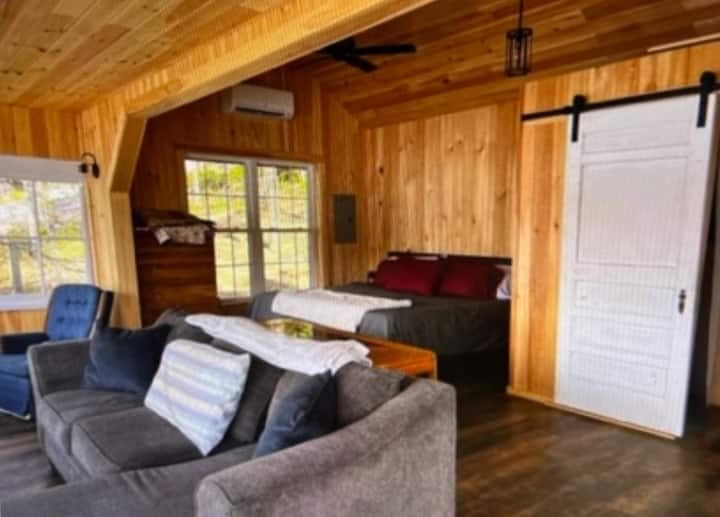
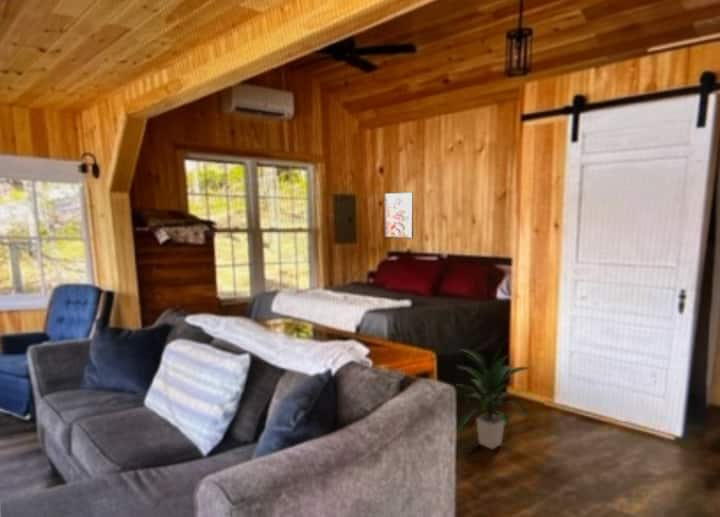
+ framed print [384,191,414,239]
+ indoor plant [456,347,534,450]
